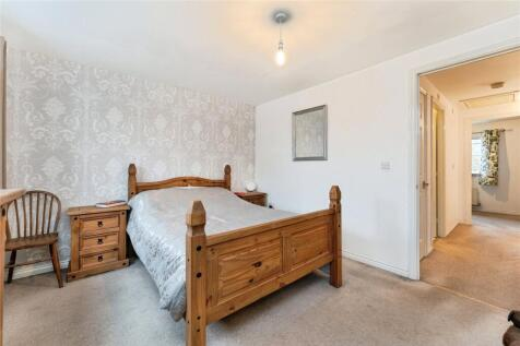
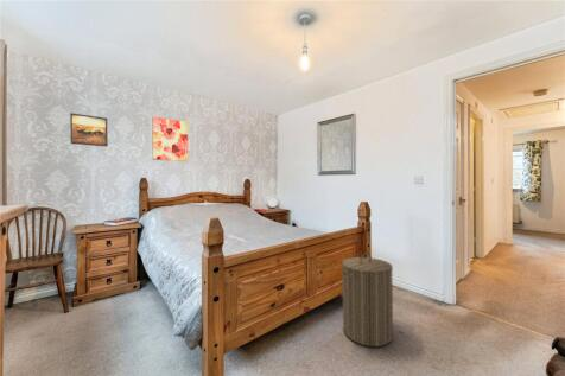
+ wall art [151,116,189,162]
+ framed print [69,111,109,148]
+ laundry hamper [341,251,394,348]
